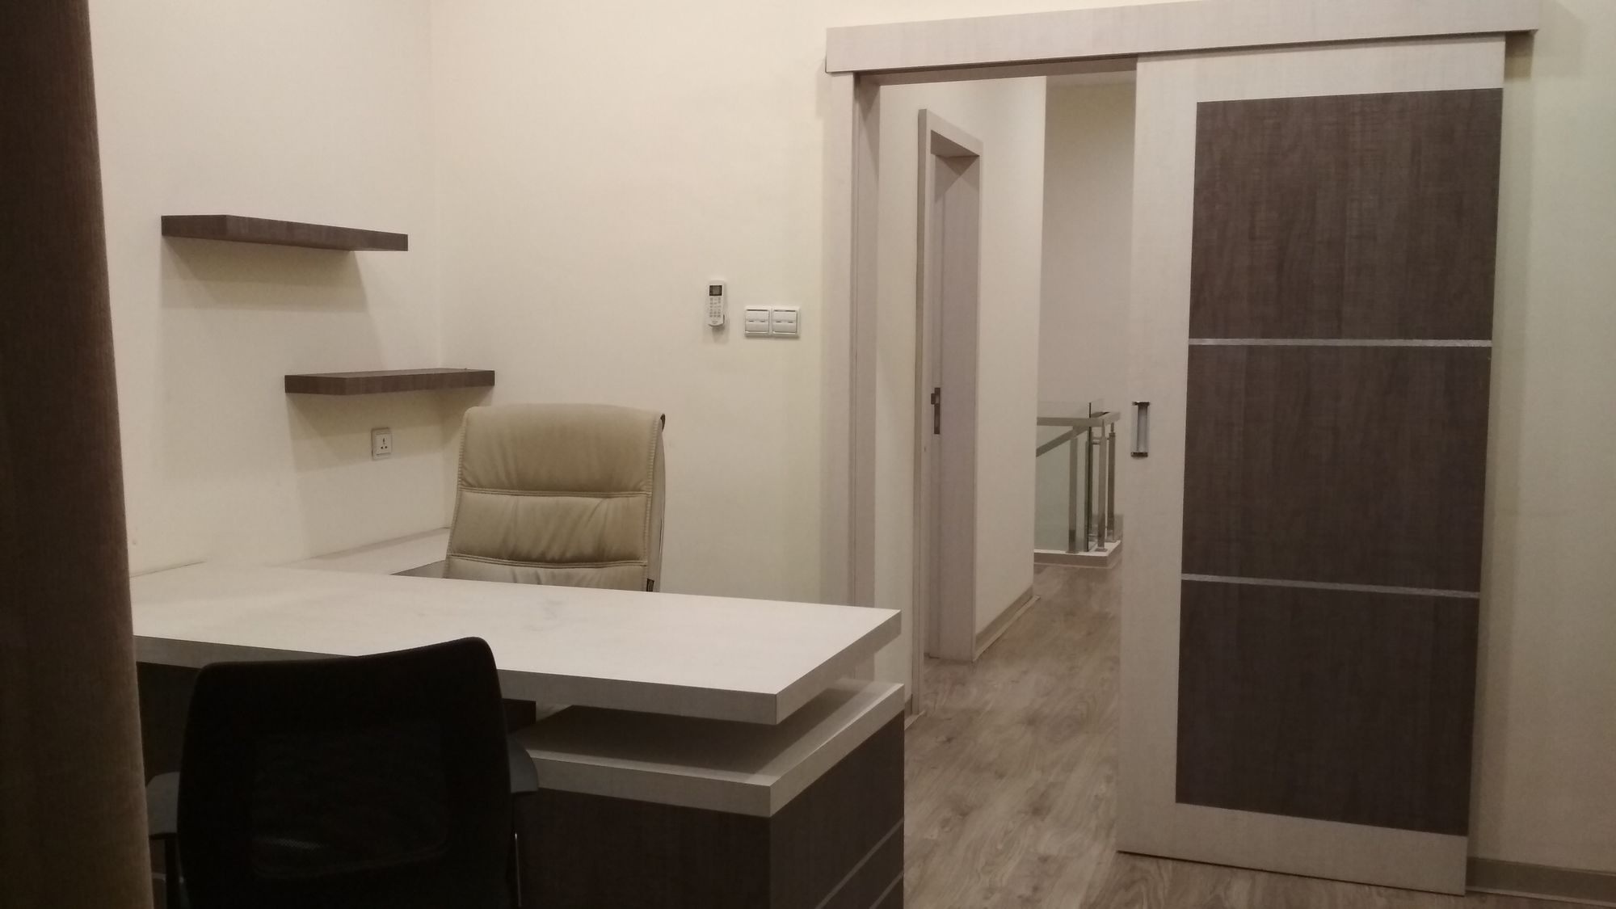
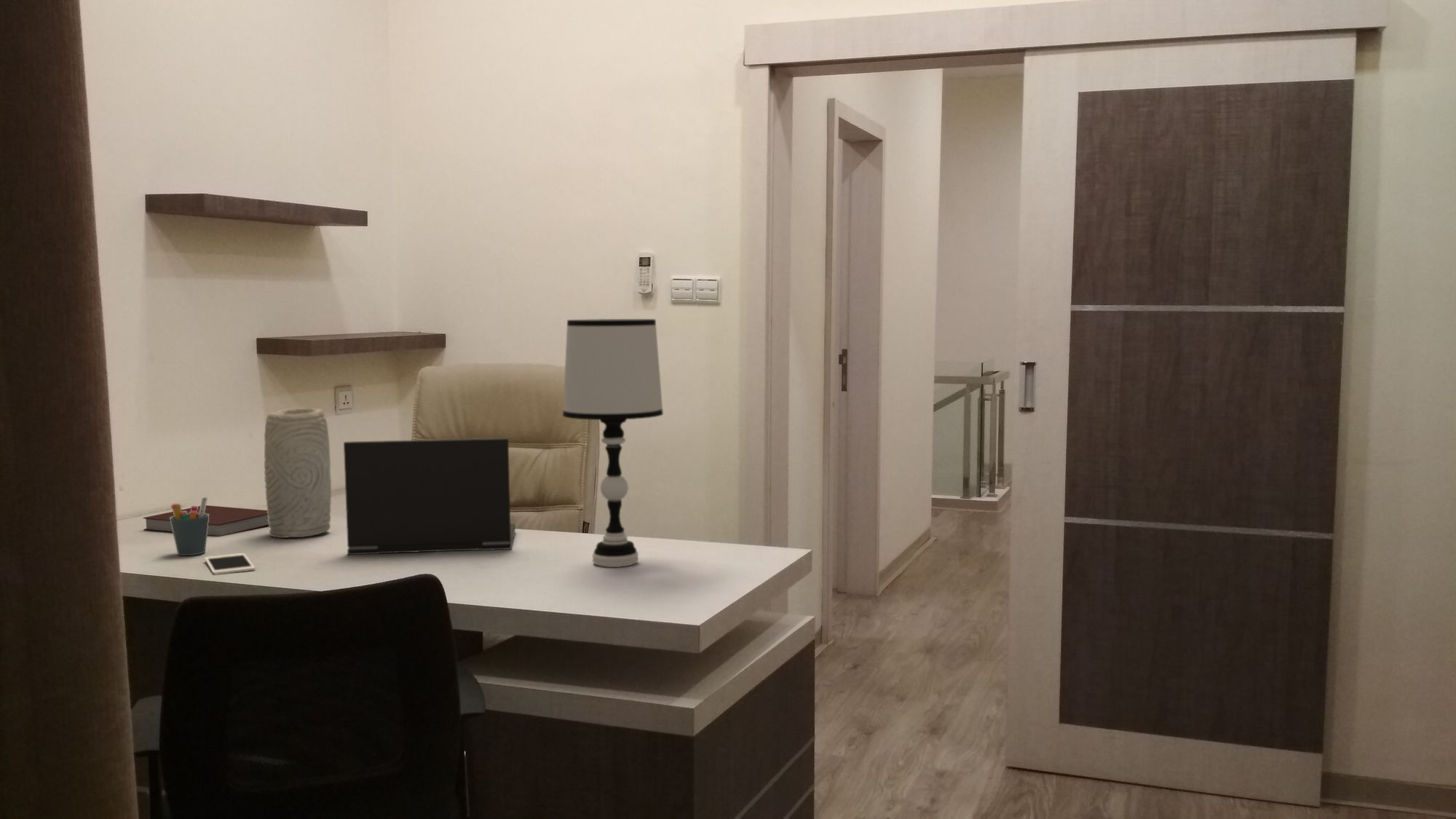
+ vase [264,407,332,539]
+ table lamp [562,318,664,568]
+ pen holder [170,496,209,556]
+ notebook [143,505,269,537]
+ cell phone [204,553,256,575]
+ laptop [343,438,516,555]
